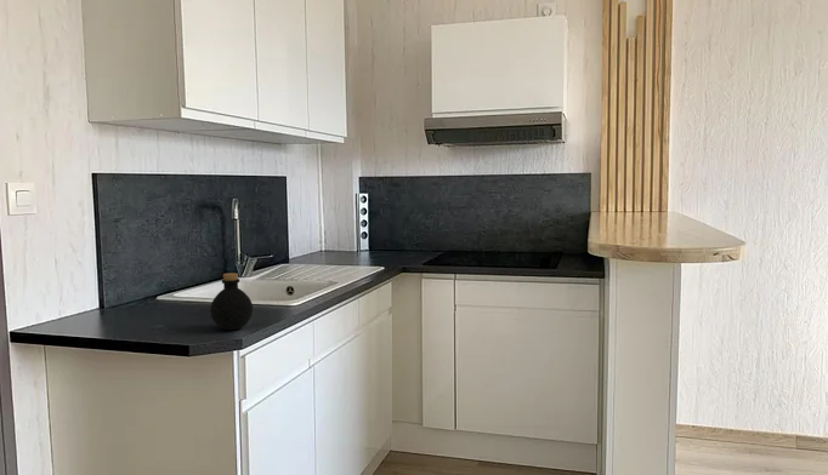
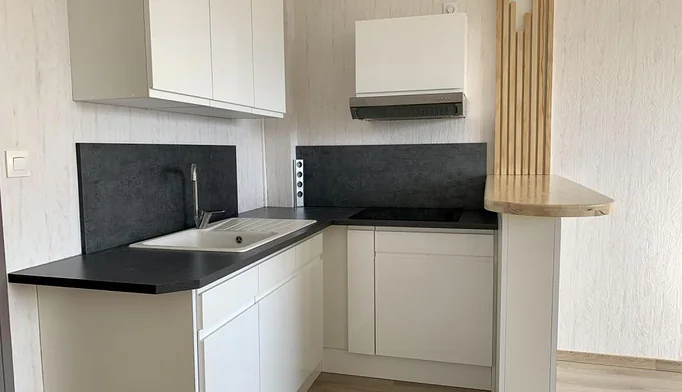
- bottle [209,271,254,331]
